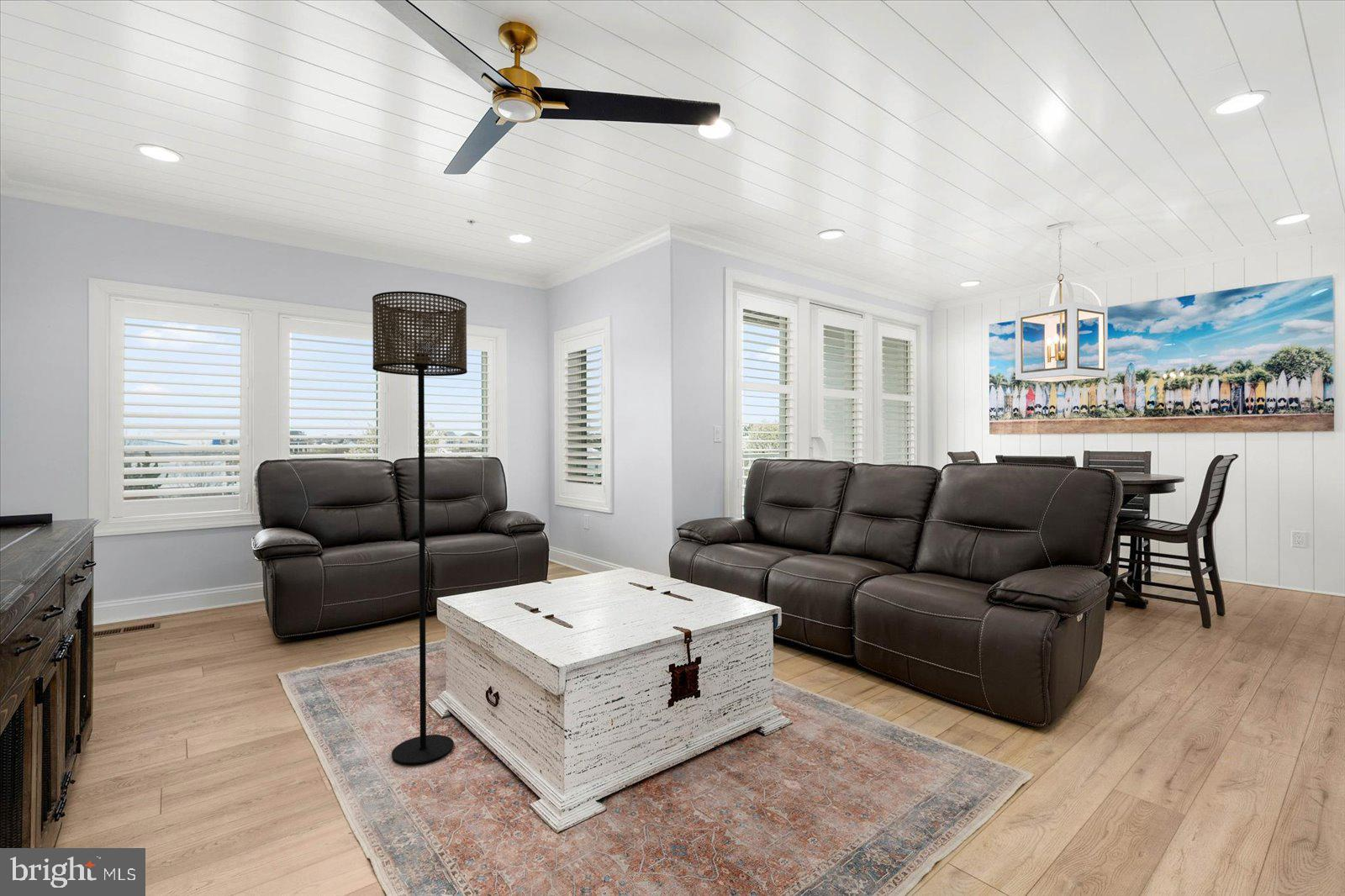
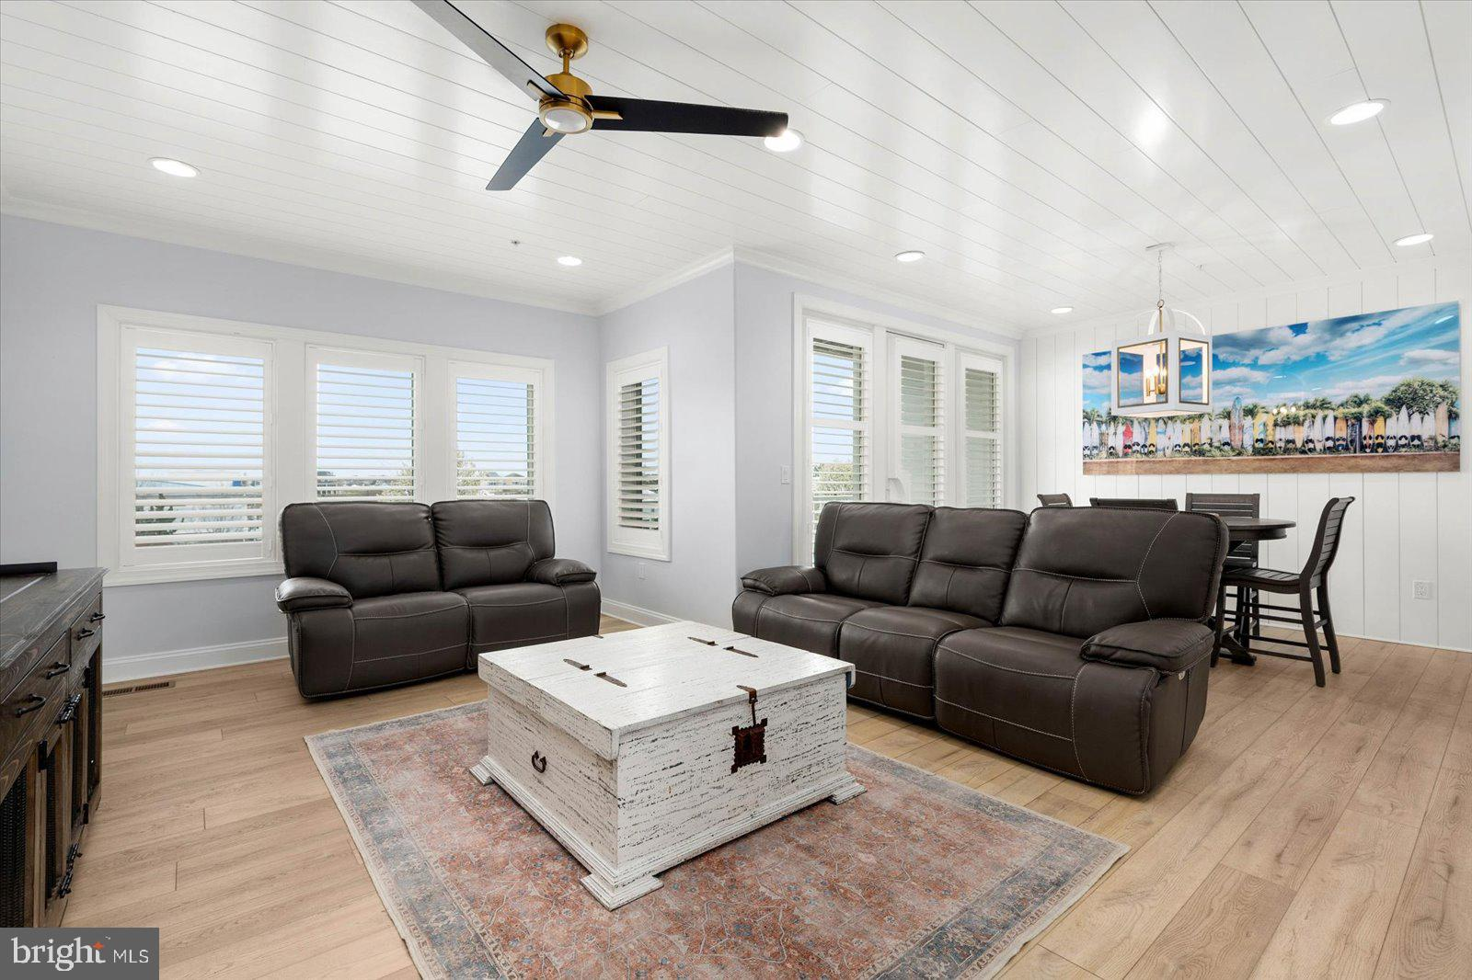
- floor lamp [372,291,468,765]
